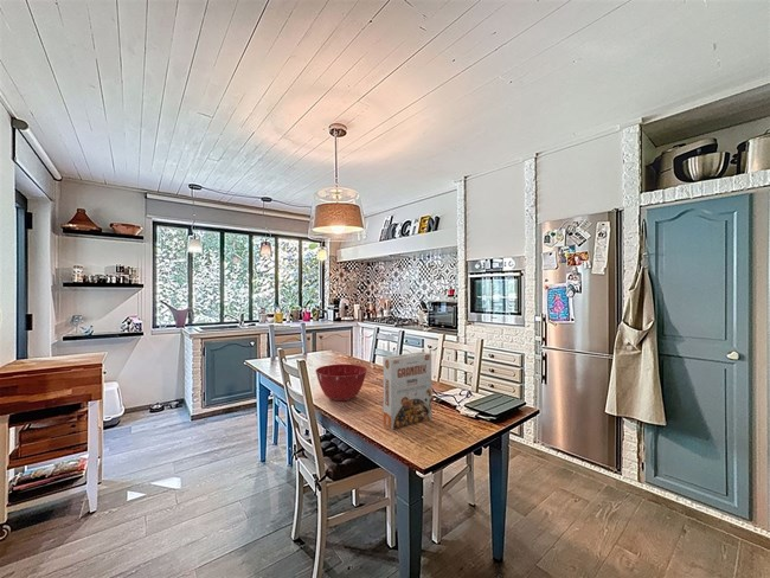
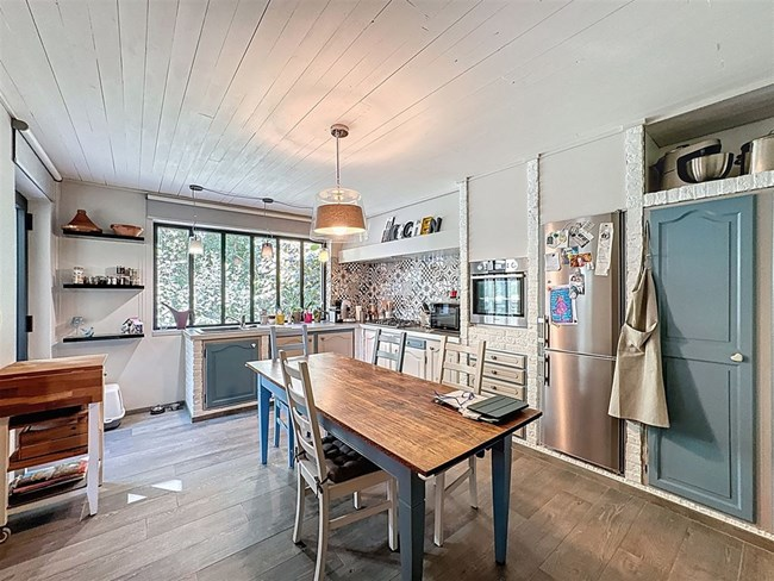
- cereal box [383,351,432,431]
- mixing bowl [314,364,368,402]
